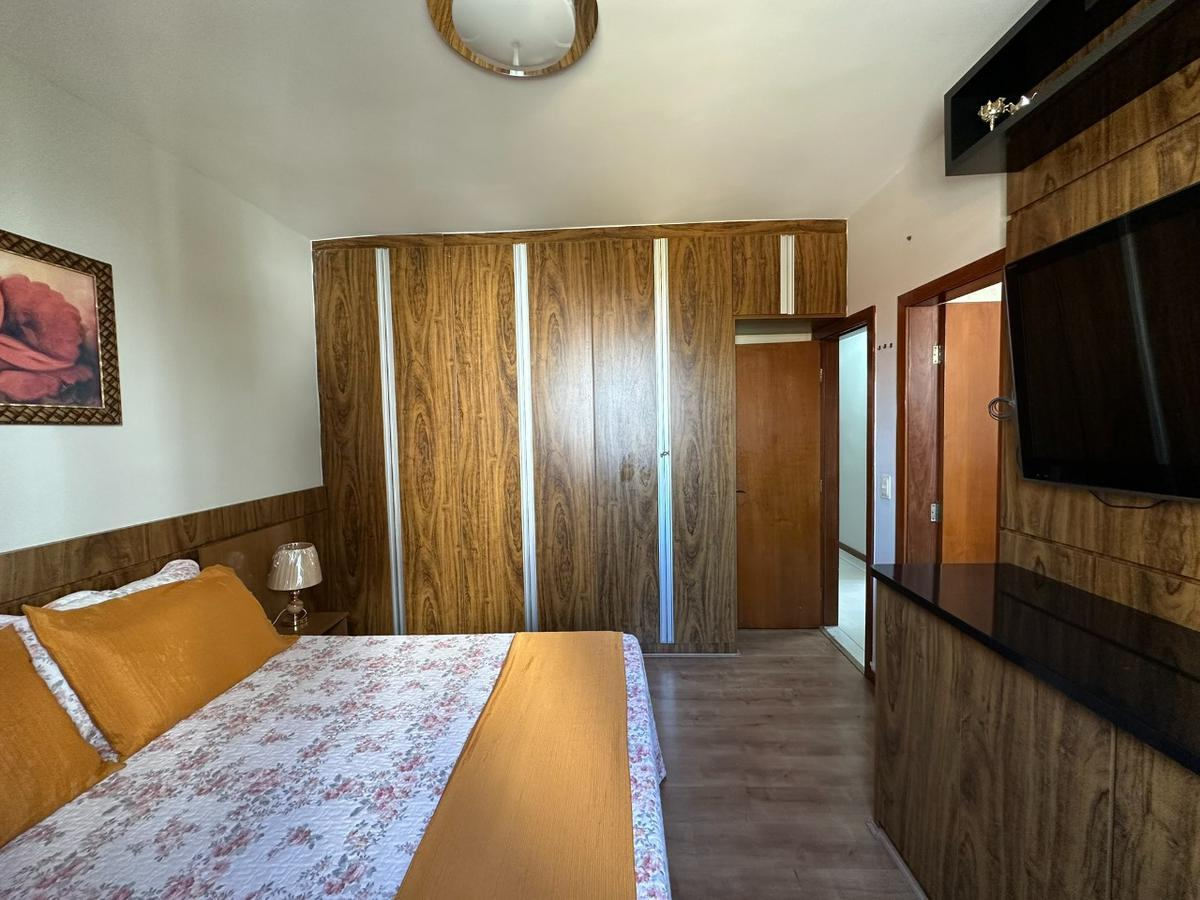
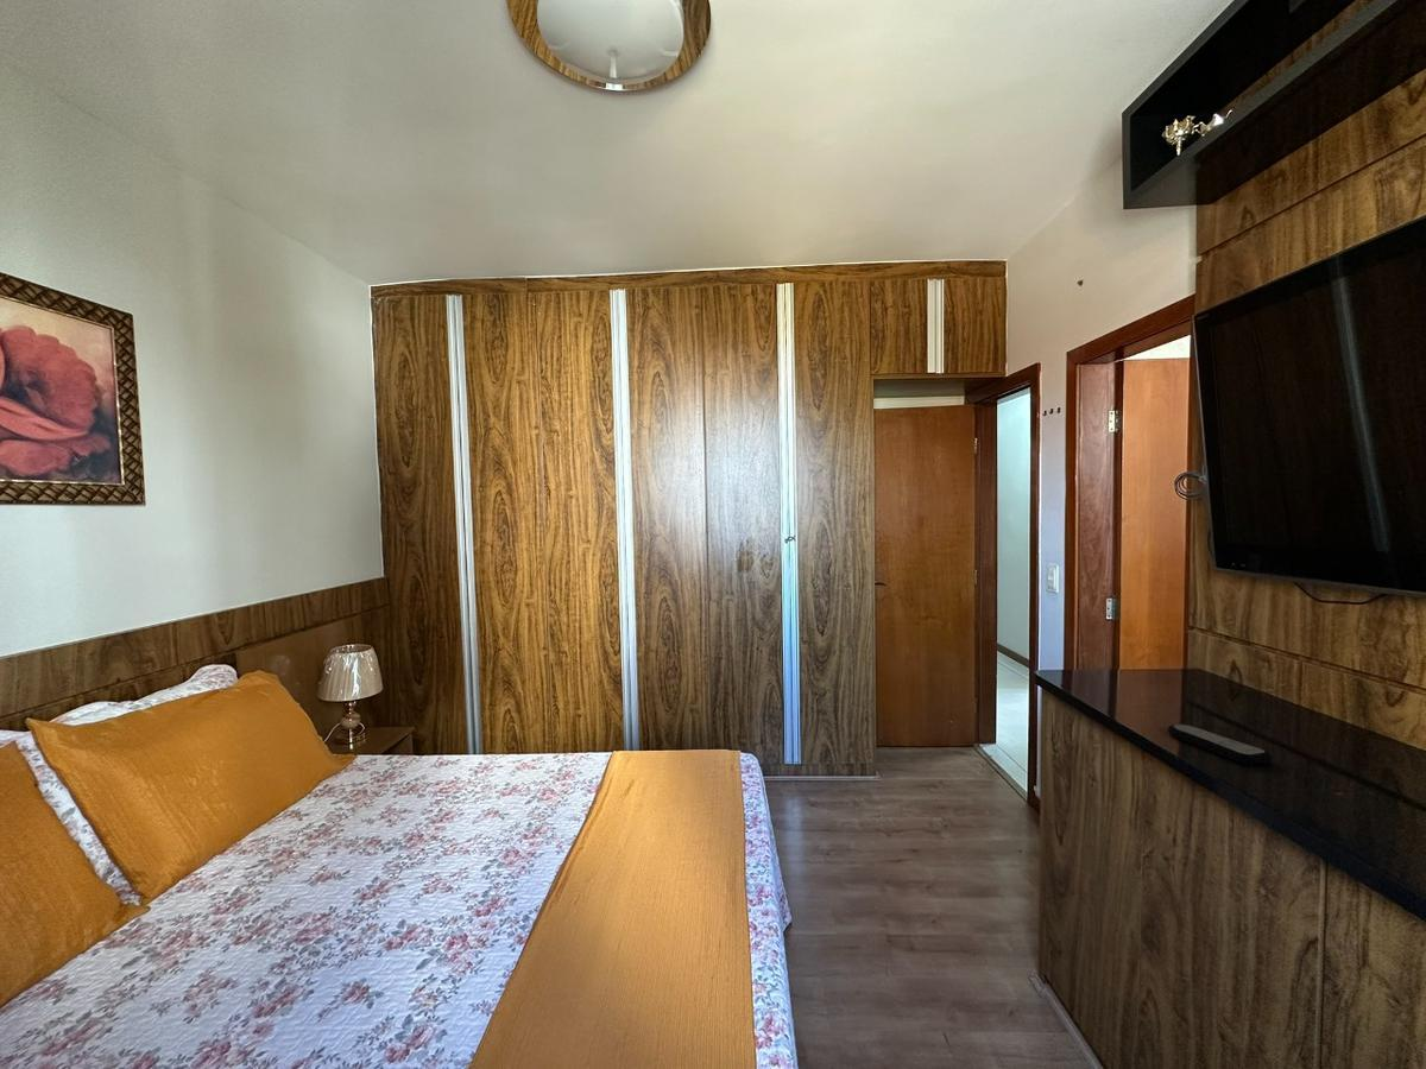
+ remote control [1167,723,1273,766]
